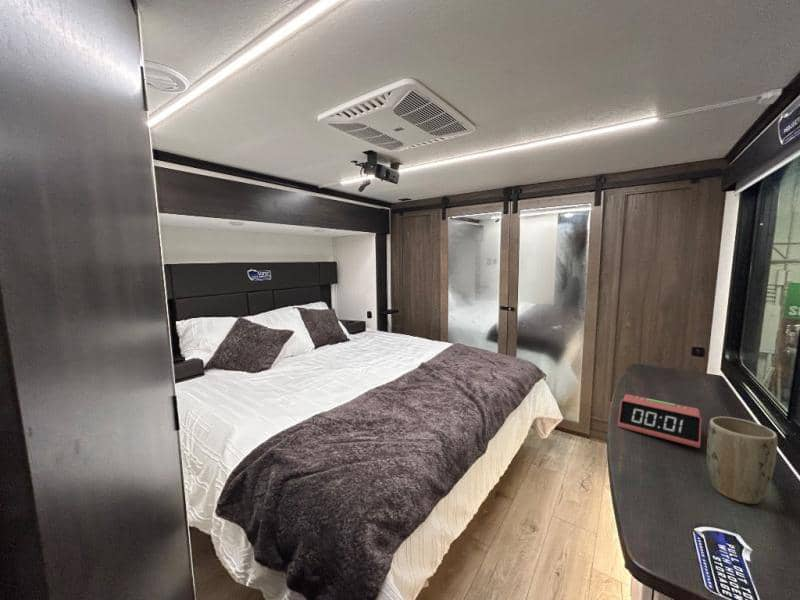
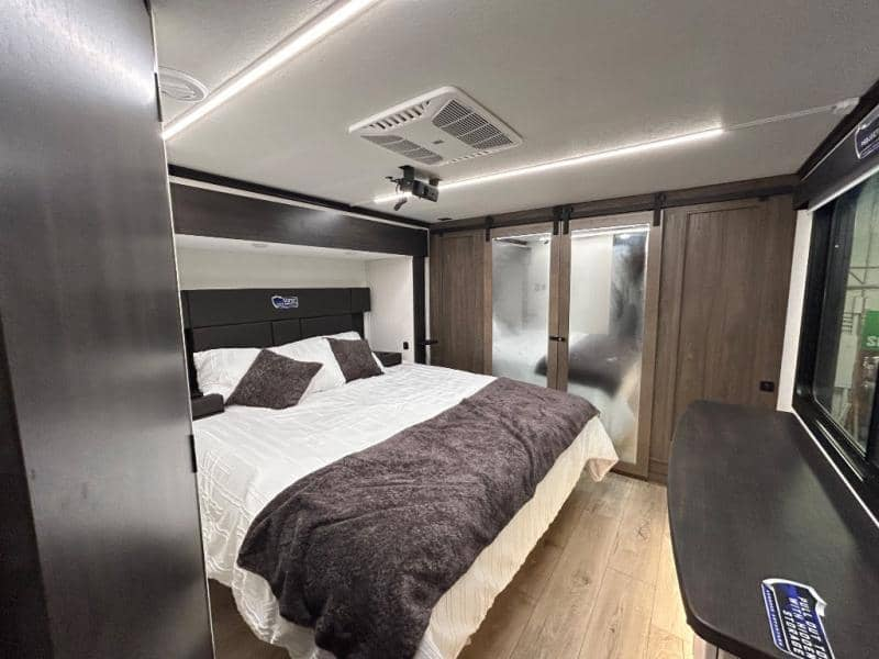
- plant pot [706,416,779,505]
- alarm clock [617,393,703,449]
